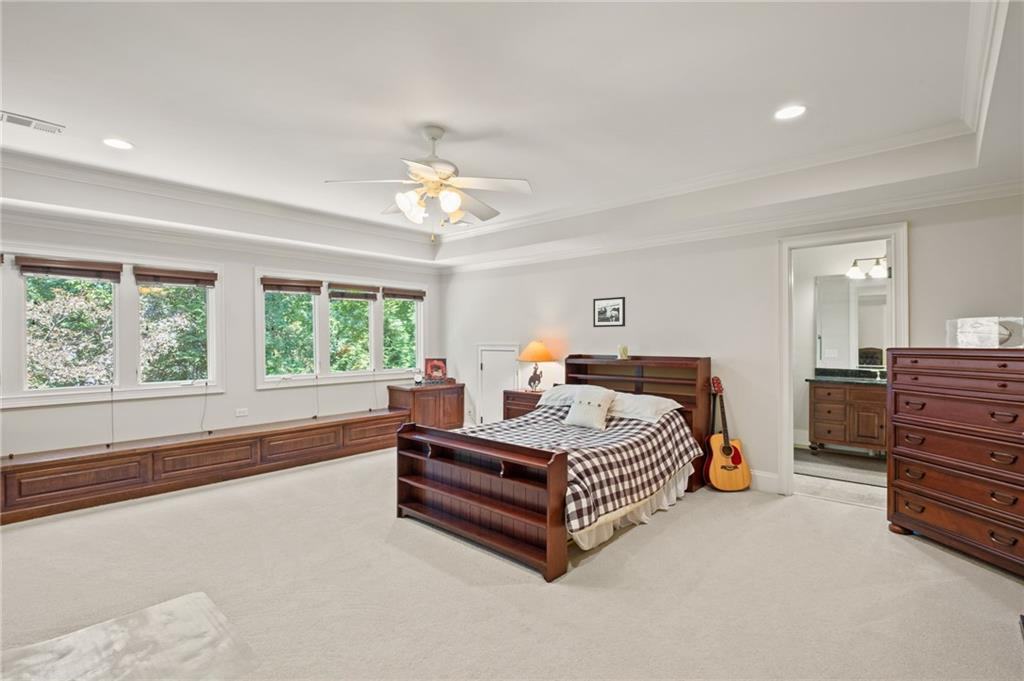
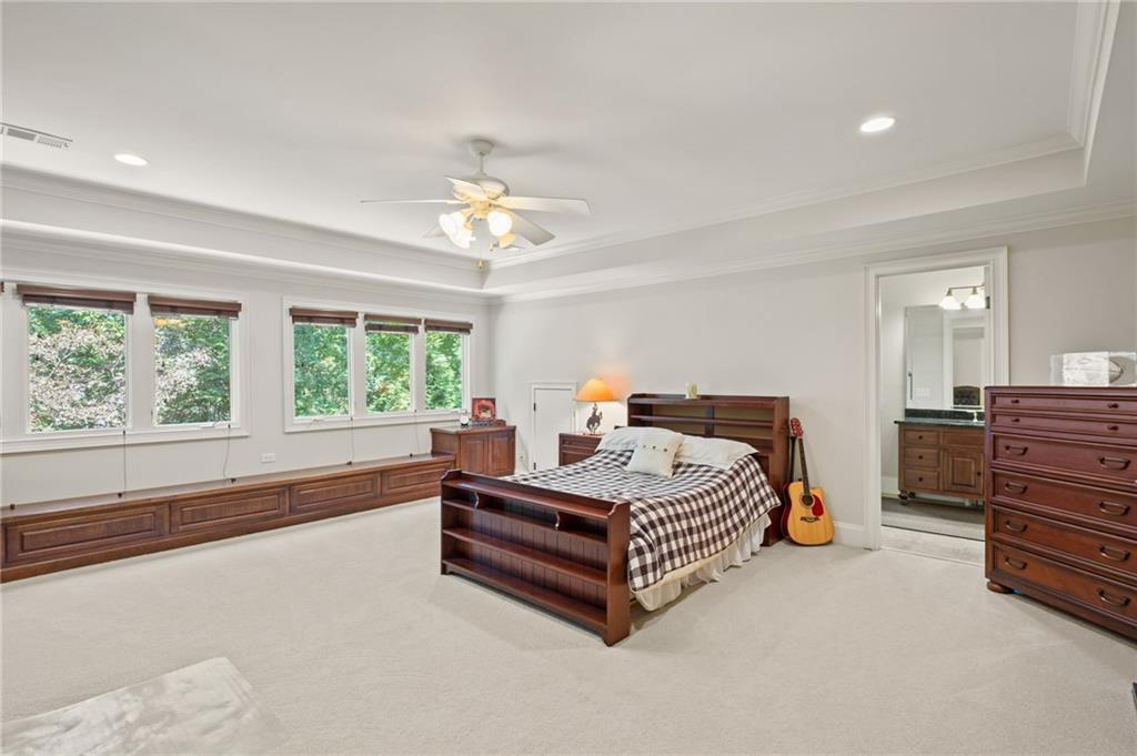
- picture frame [592,296,626,328]
